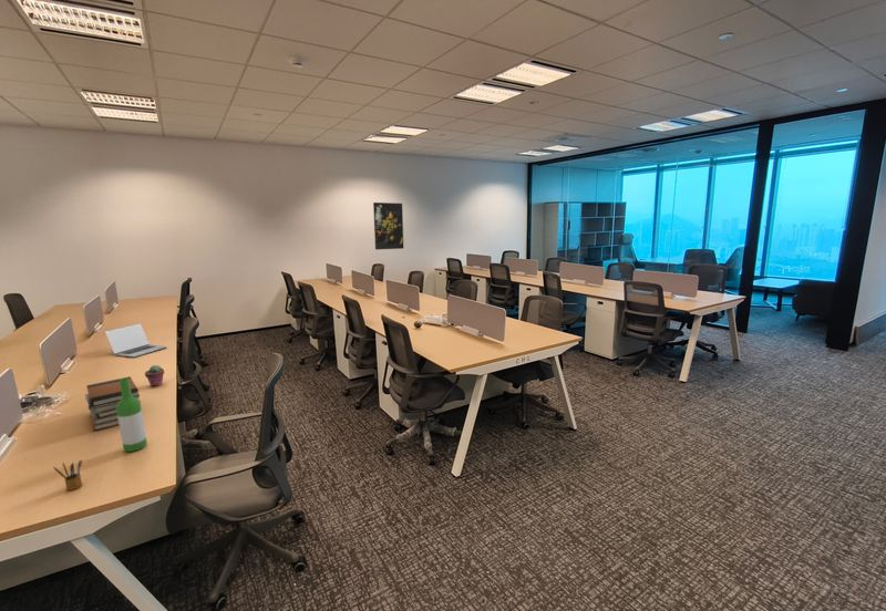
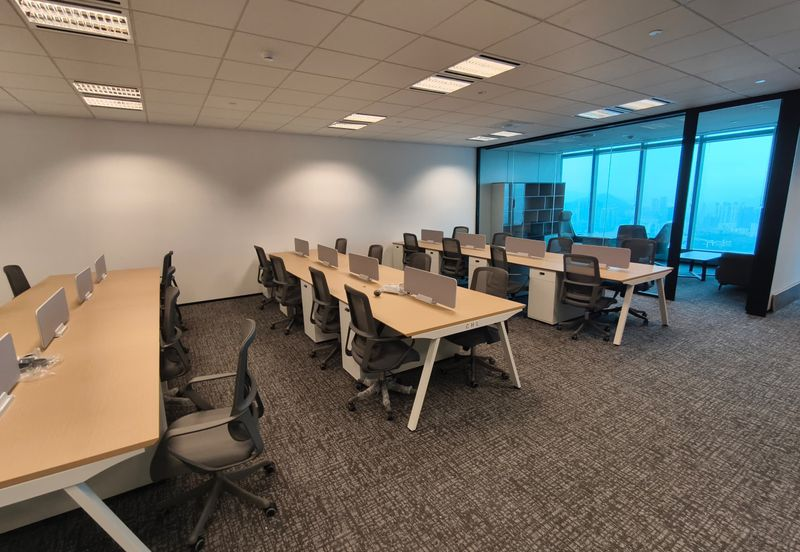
- book stack [84,375,142,432]
- potted succulent [144,364,165,387]
- pencil box [52,459,83,491]
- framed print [372,201,404,250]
- wine bottle [116,376,147,453]
- laptop [104,323,168,359]
